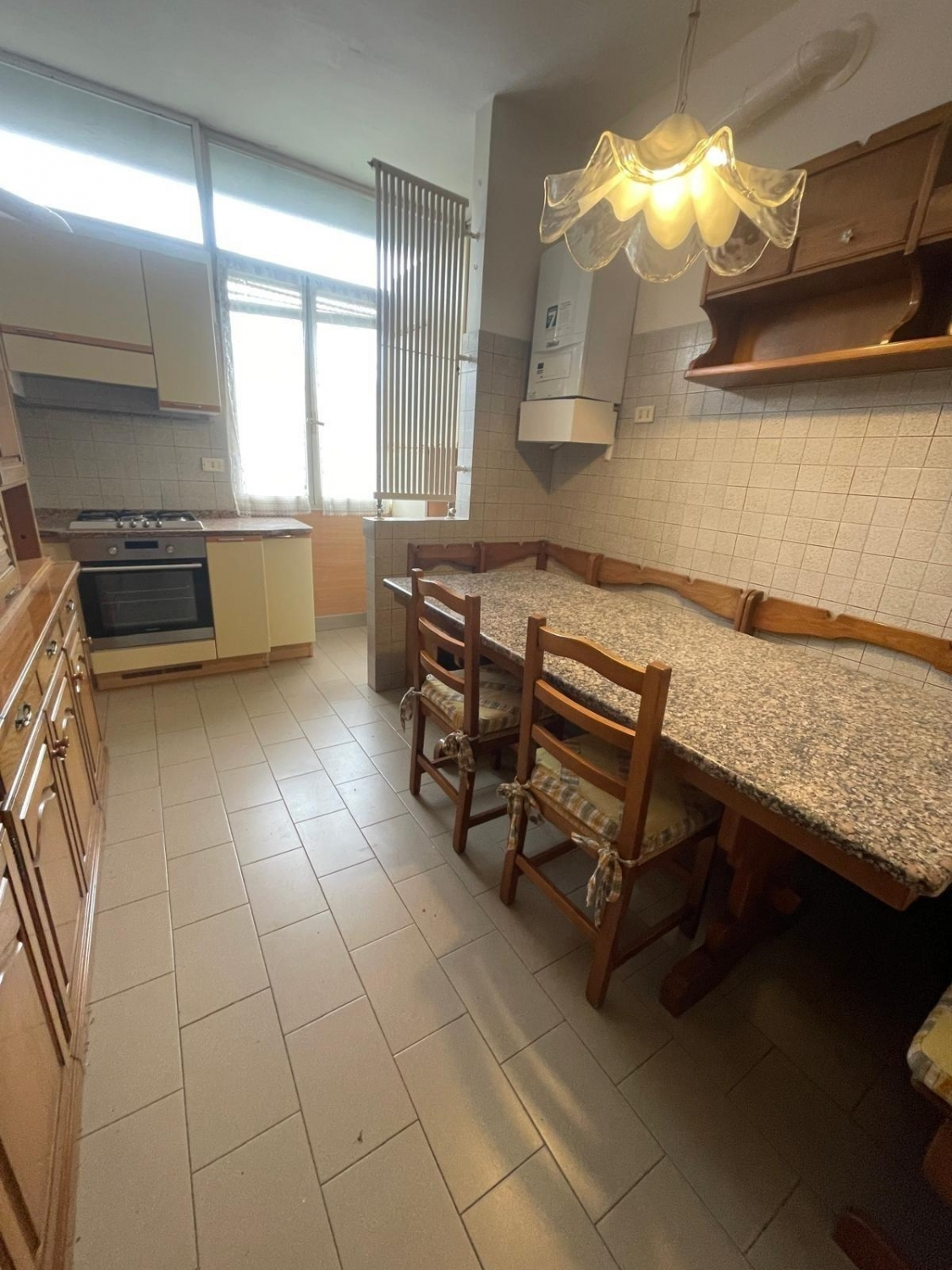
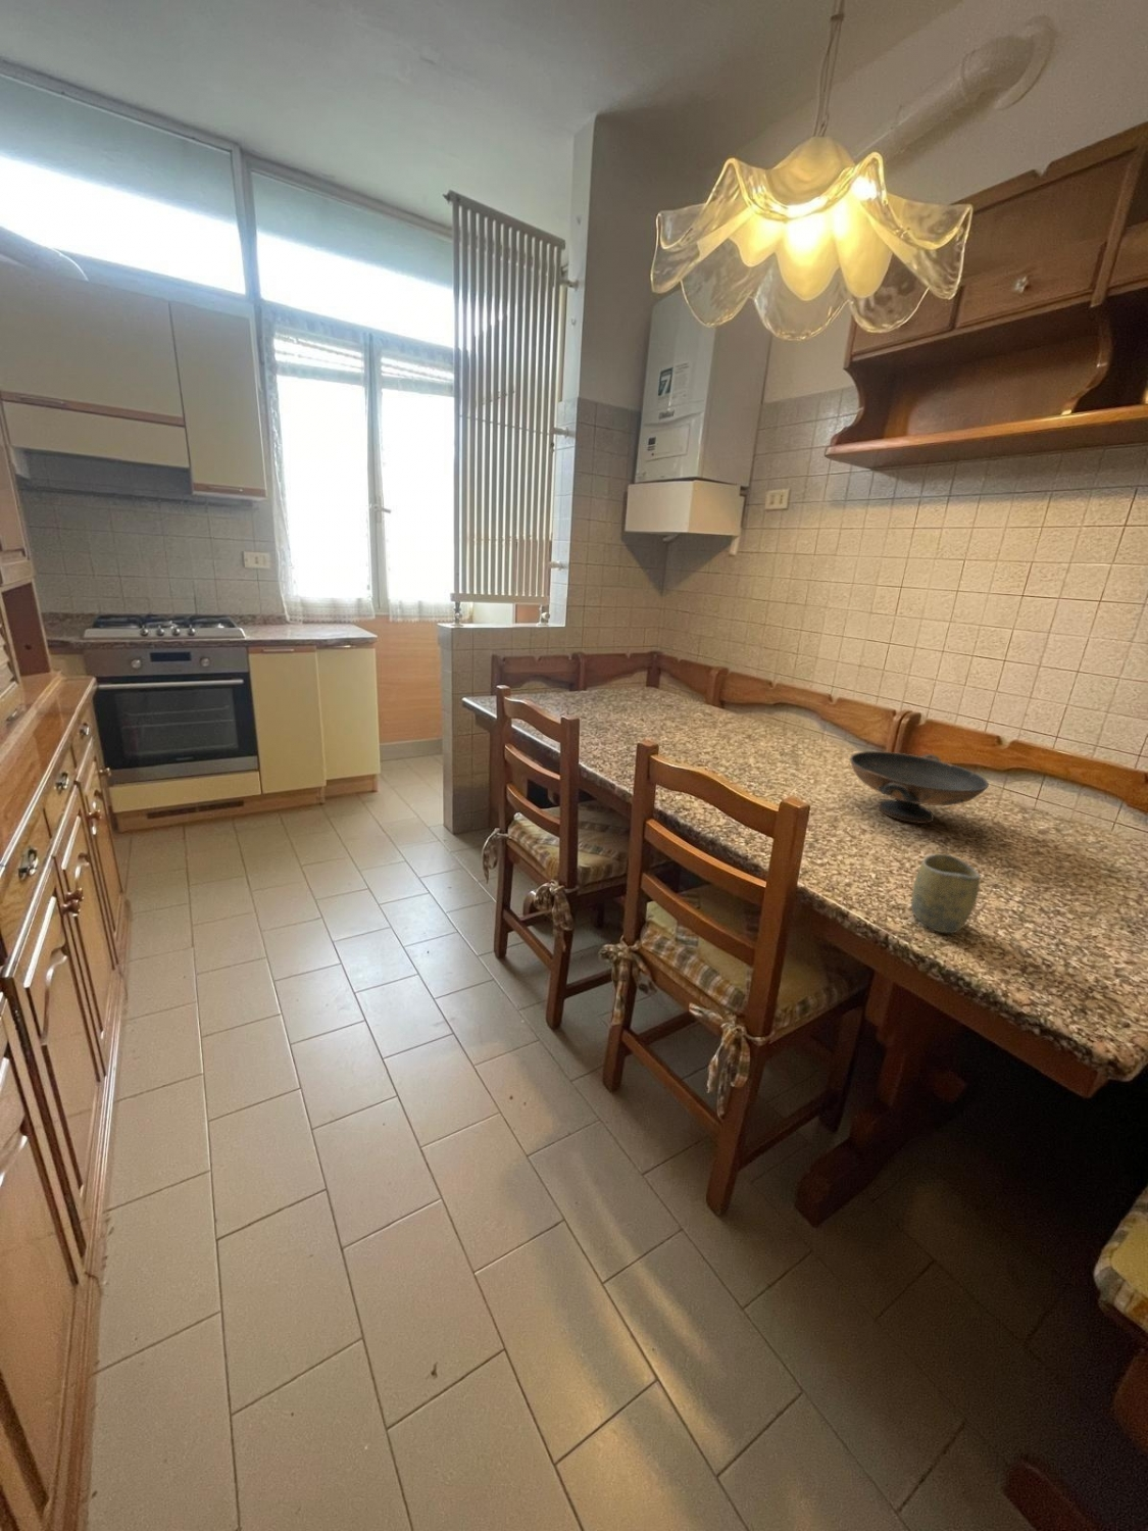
+ decorative bowl [849,750,990,825]
+ cup [910,852,980,934]
